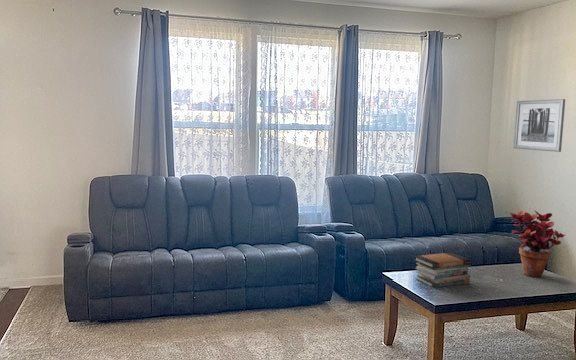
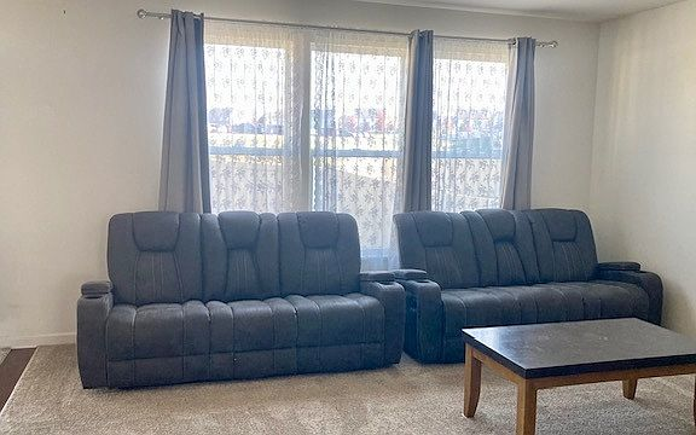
- wall art [513,98,566,153]
- book stack [413,251,472,288]
- potted plant [509,210,565,278]
